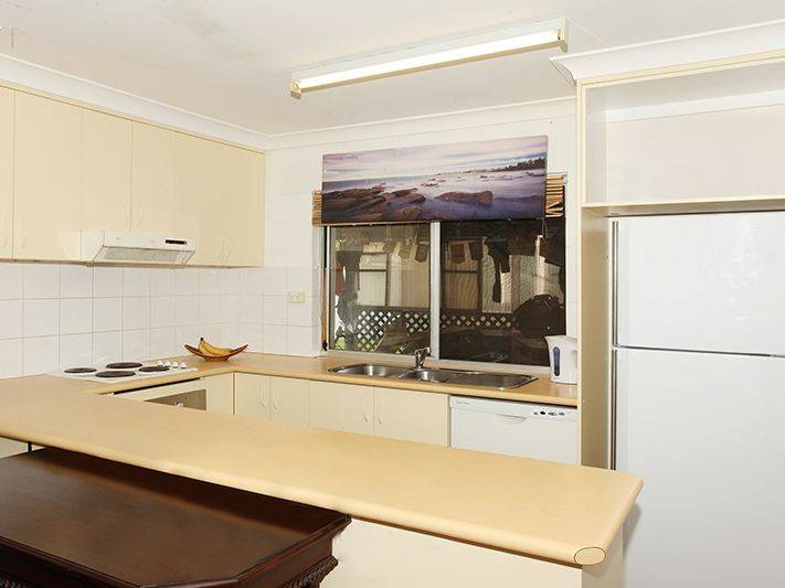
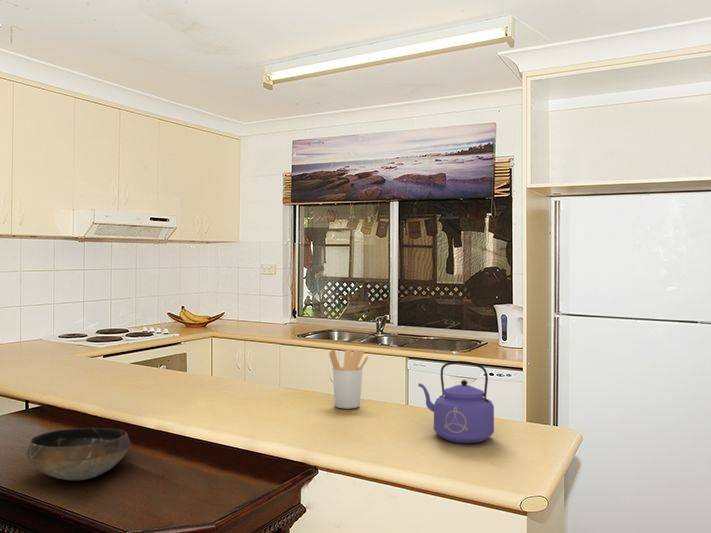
+ bowl [25,427,132,481]
+ utensil holder [328,348,369,409]
+ kettle [417,360,495,444]
